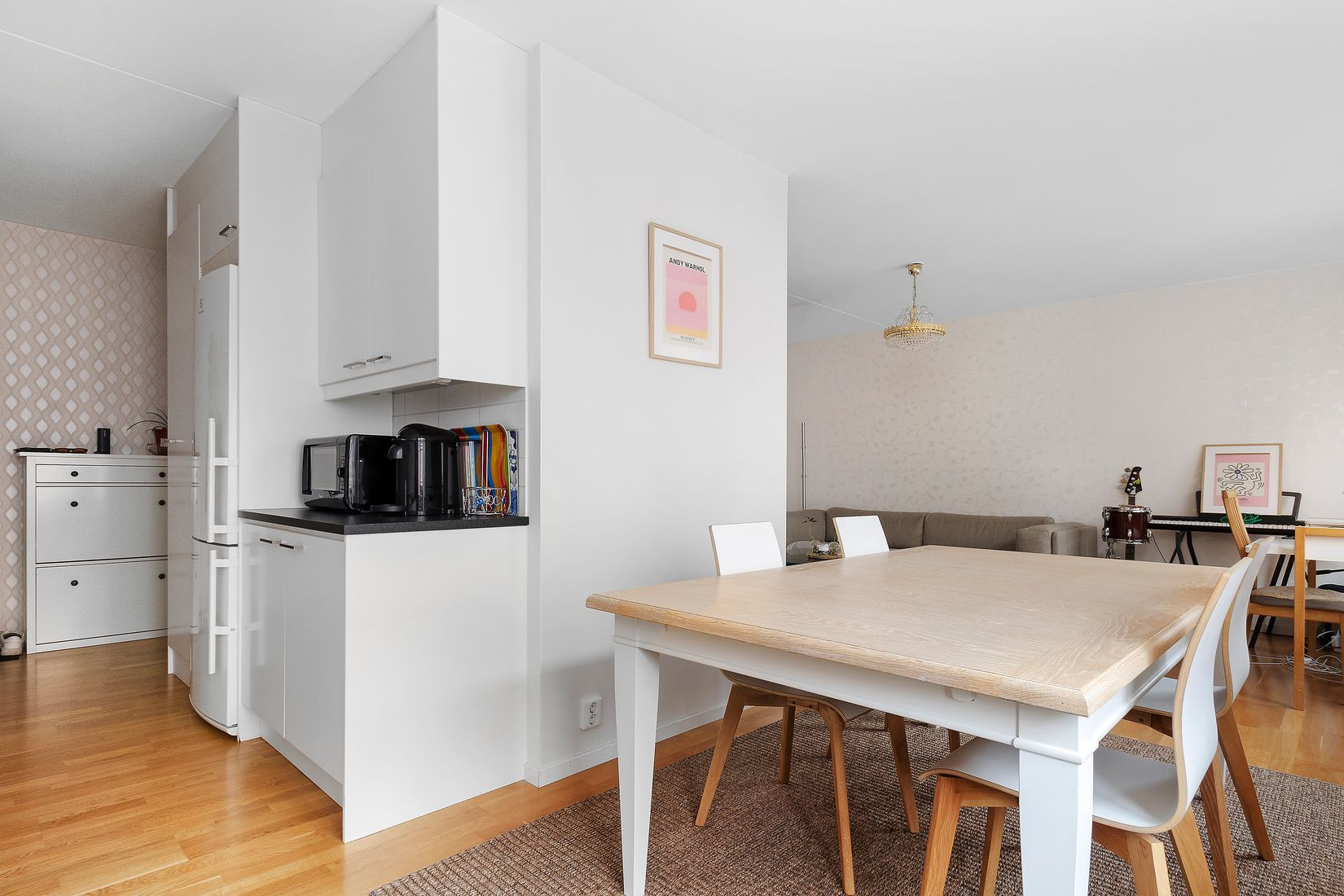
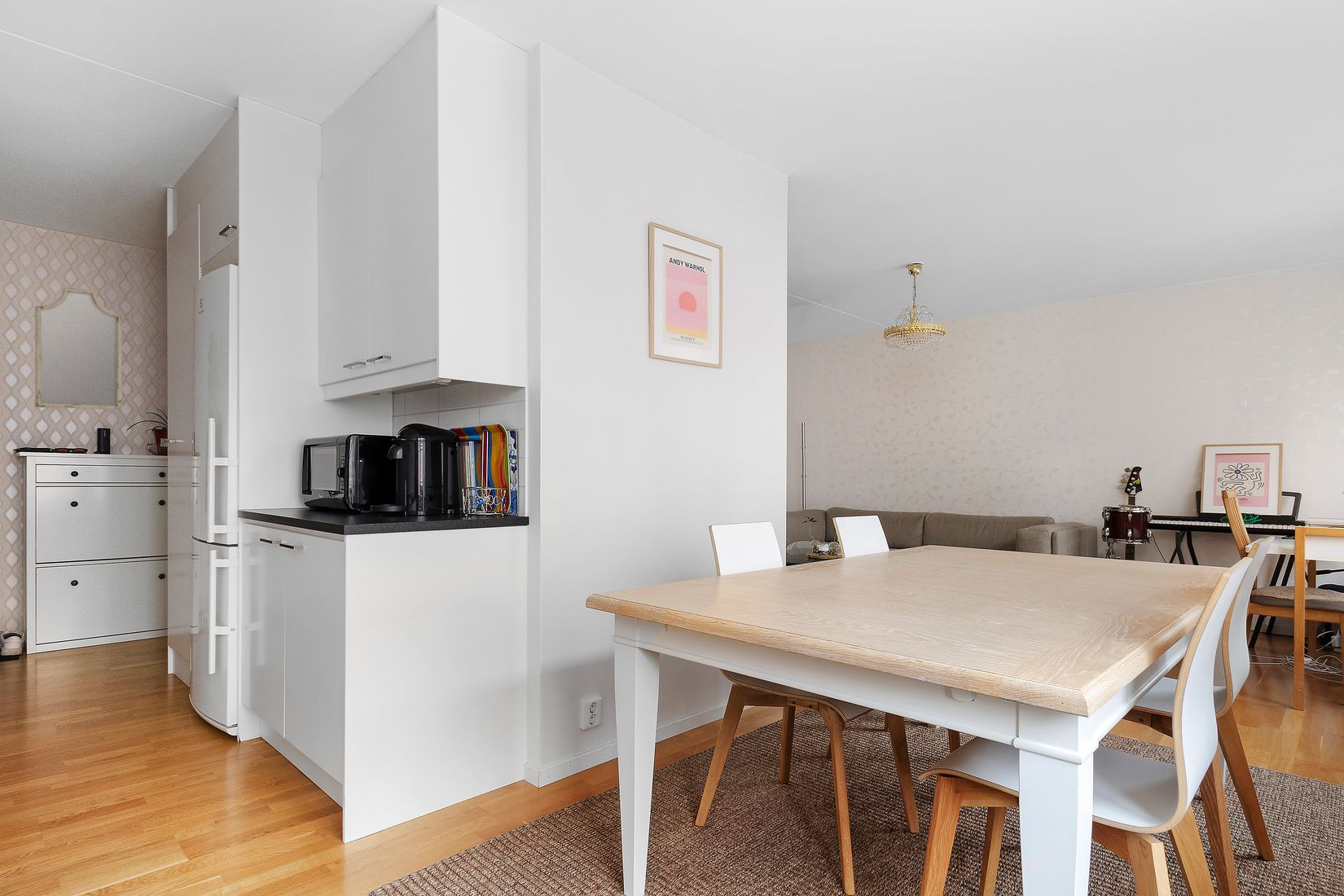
+ home mirror [34,287,122,411]
